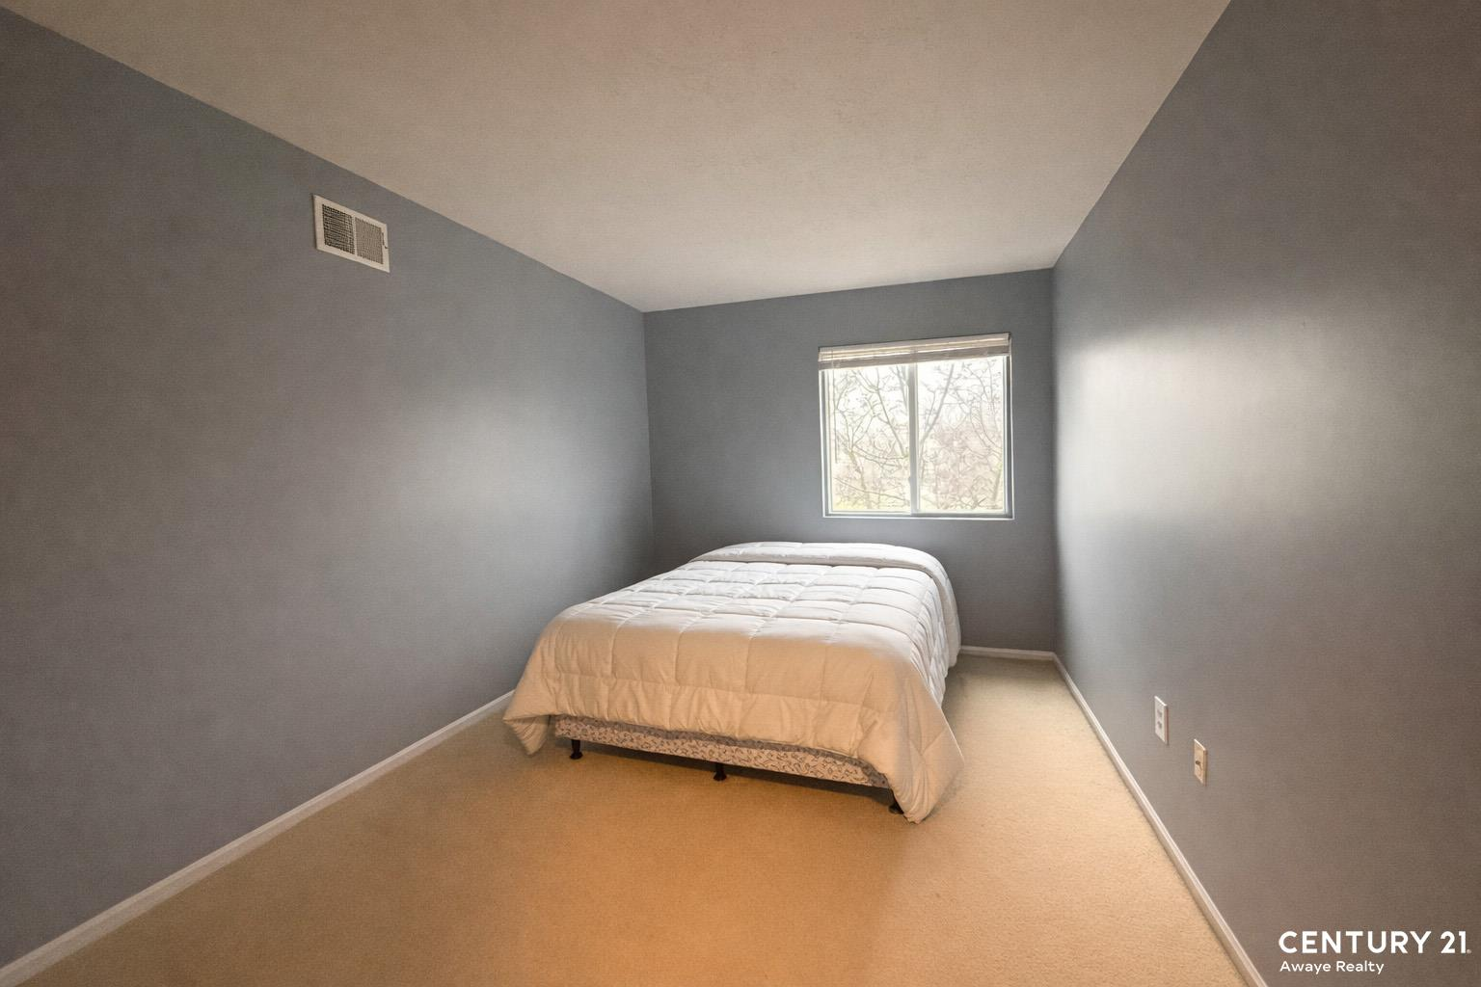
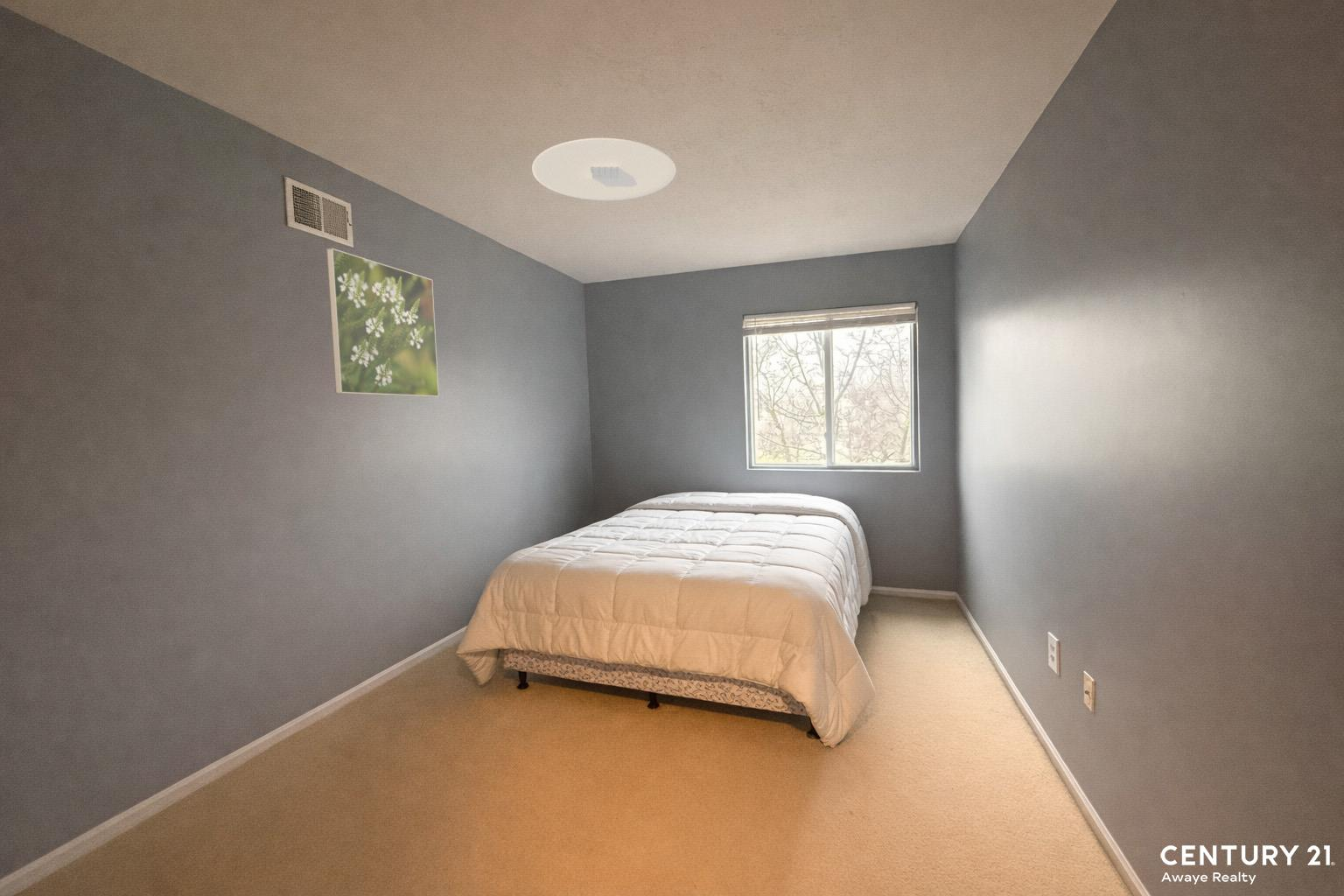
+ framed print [325,248,440,398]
+ ceiling light [531,137,676,201]
